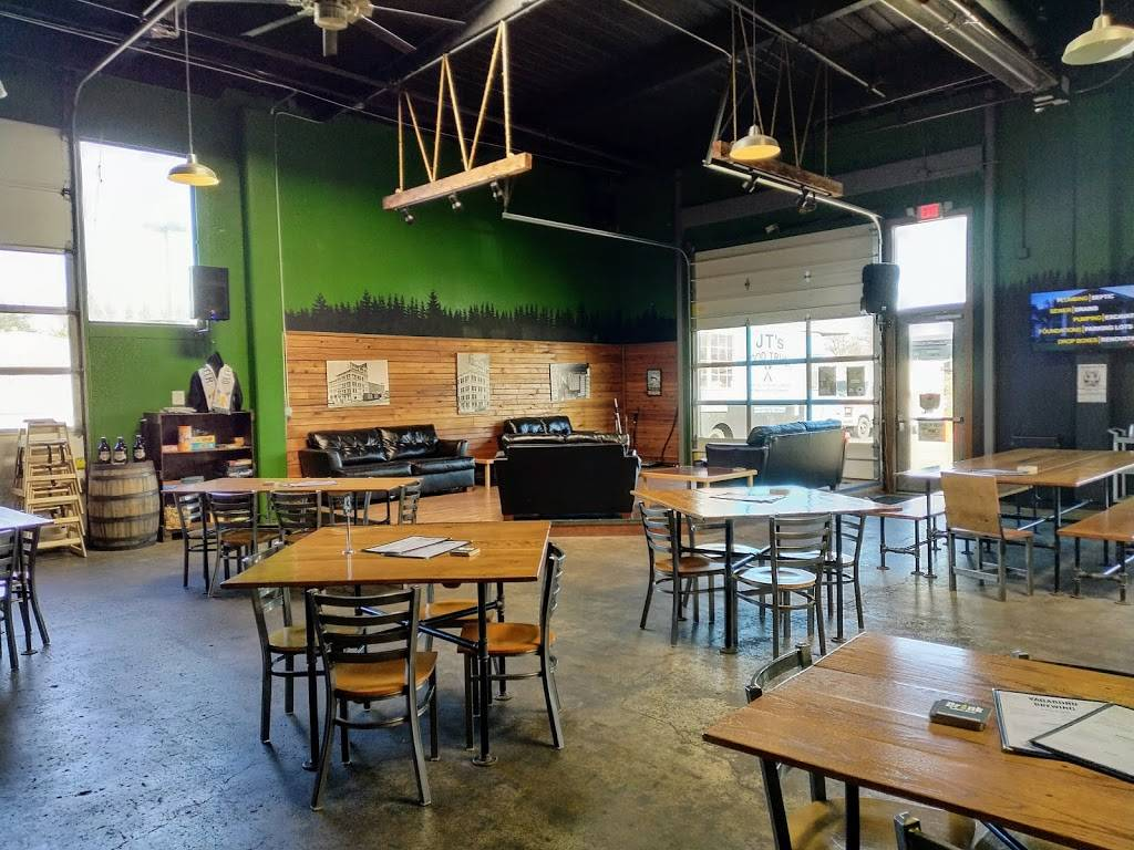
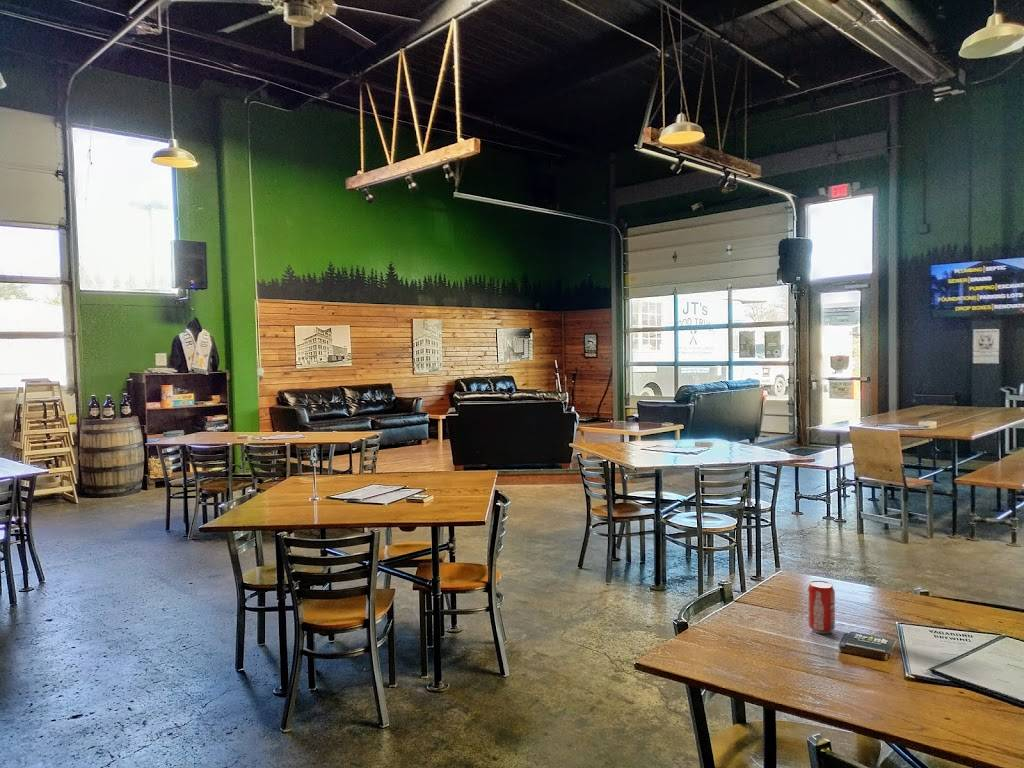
+ beverage can [807,580,836,635]
